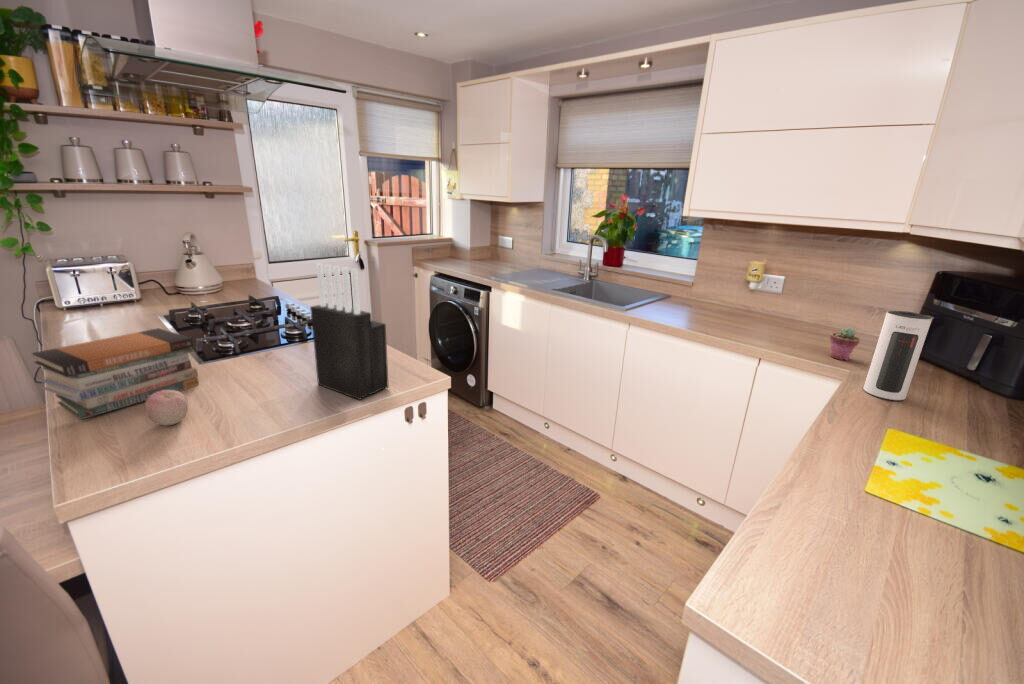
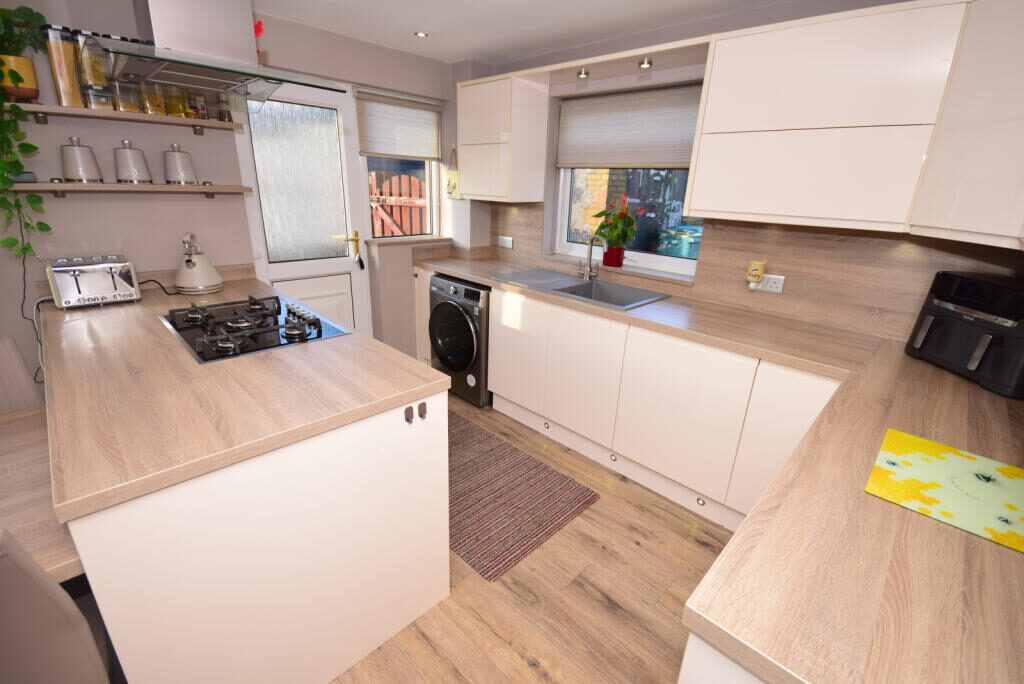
- potted succulent [829,327,861,361]
- apple [144,390,189,427]
- book stack [31,327,200,421]
- speaker [863,310,933,402]
- knife block [309,262,390,401]
